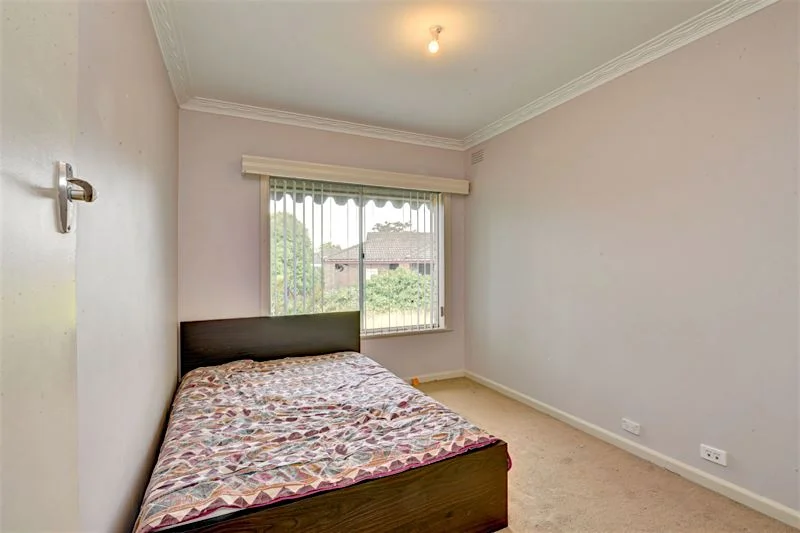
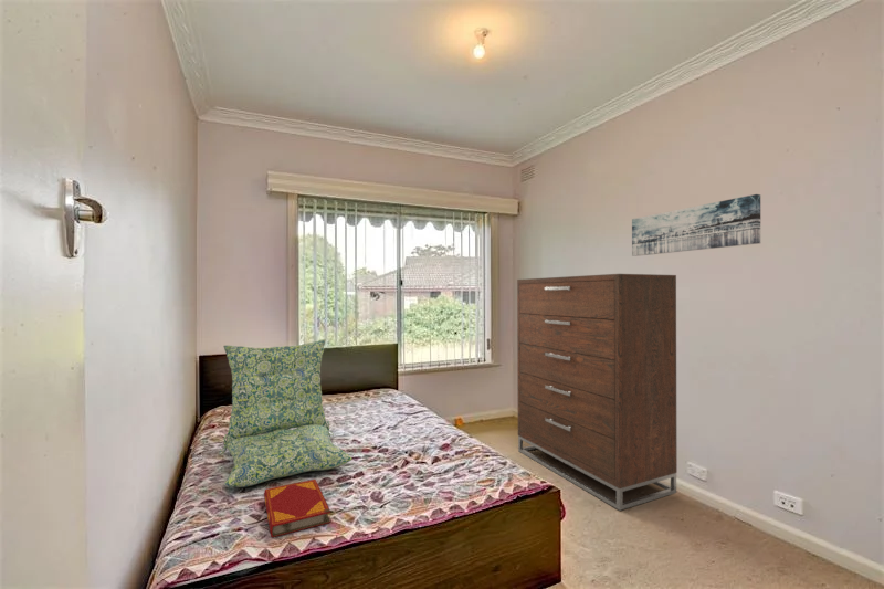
+ hardback book [263,478,332,538]
+ dresser [516,273,678,512]
+ wall art [631,193,761,257]
+ seat cushion [218,338,354,488]
